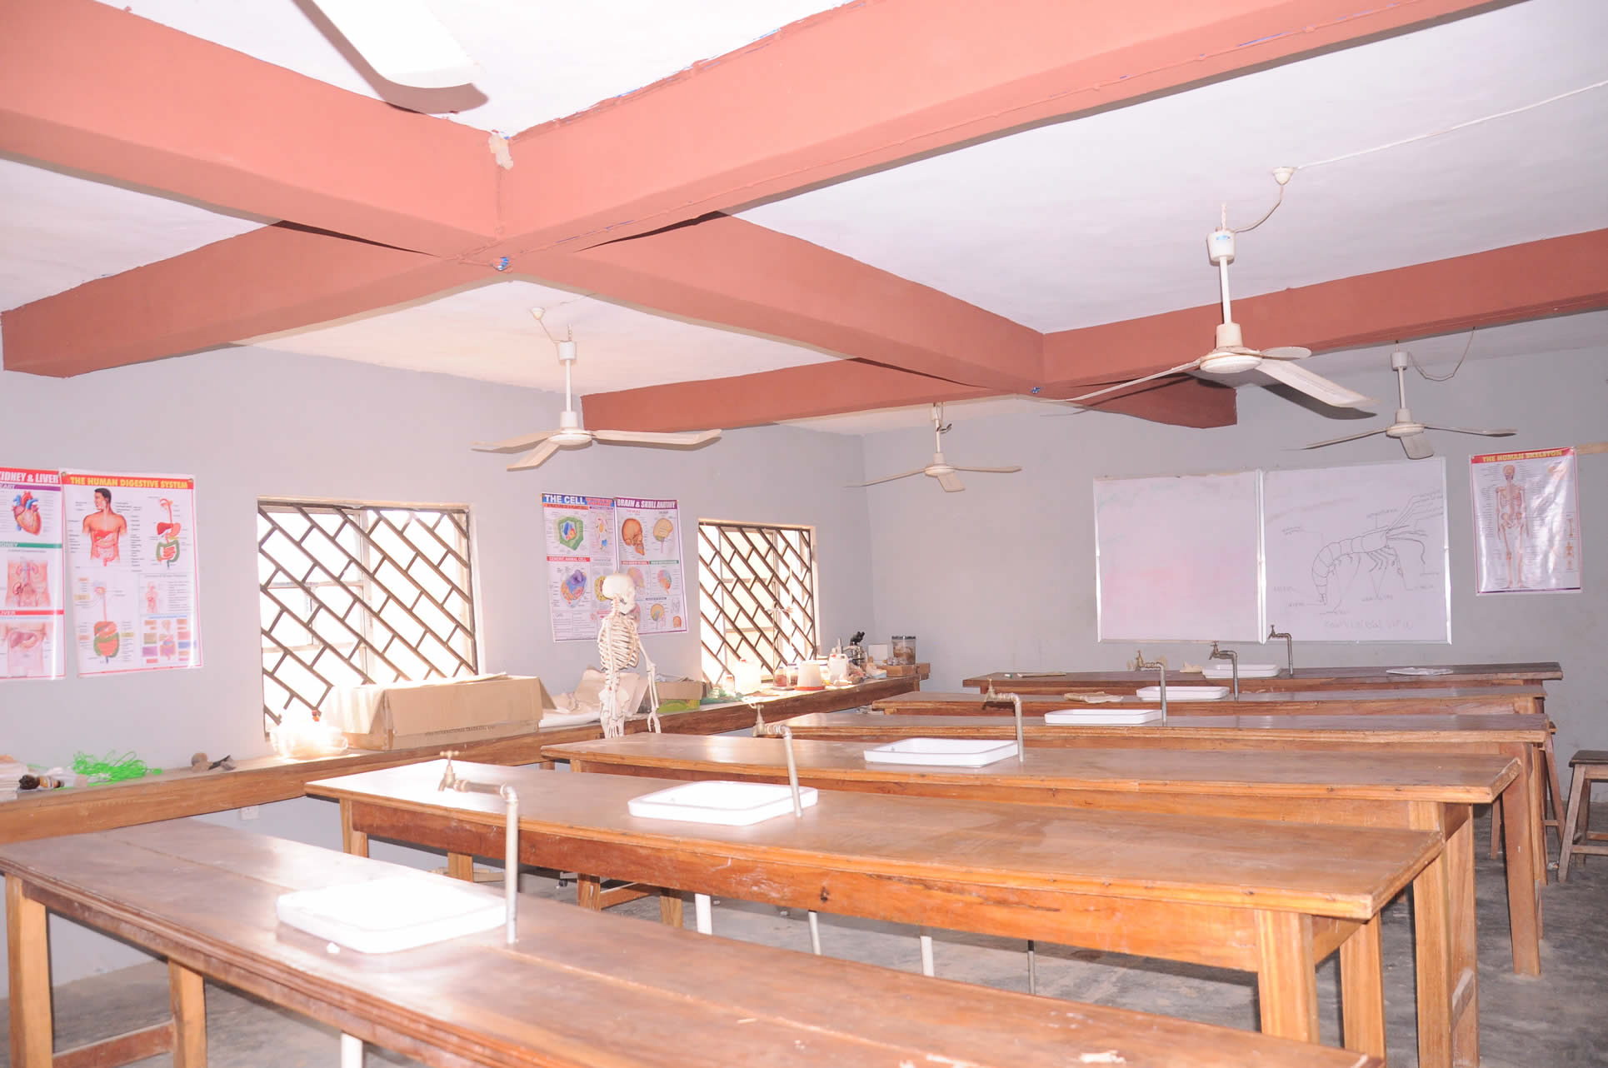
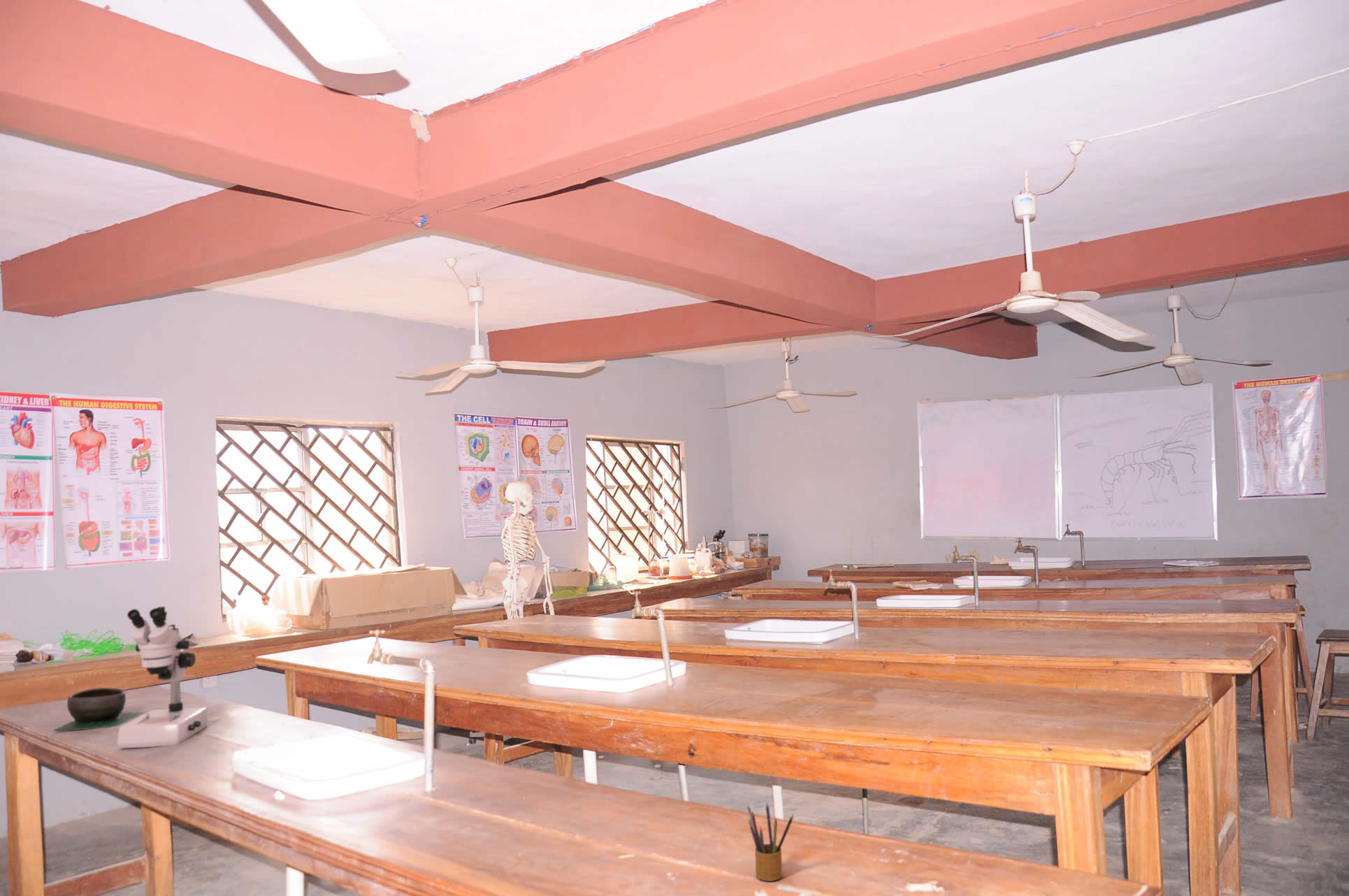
+ bowl [53,687,147,732]
+ microscope [117,606,208,749]
+ pencil box [747,802,794,882]
